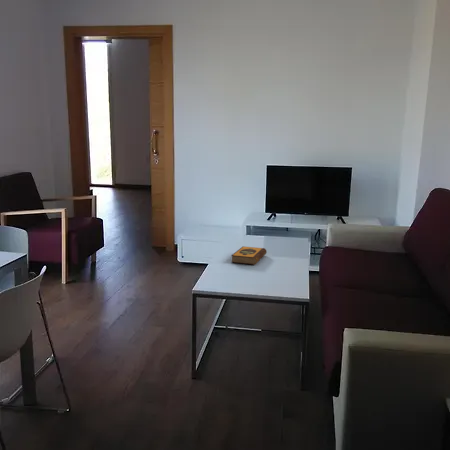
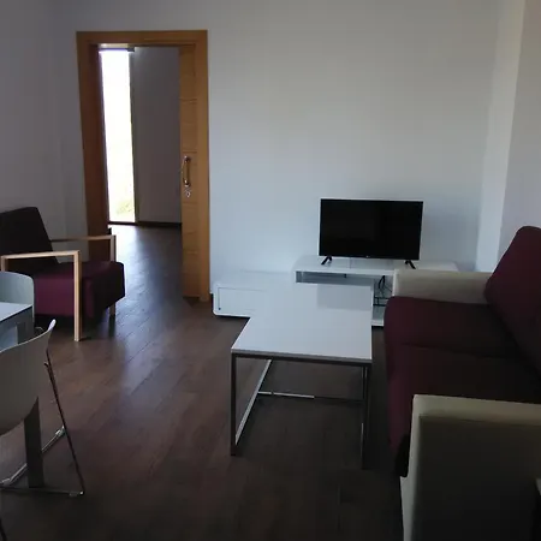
- hardback book [230,245,268,266]
